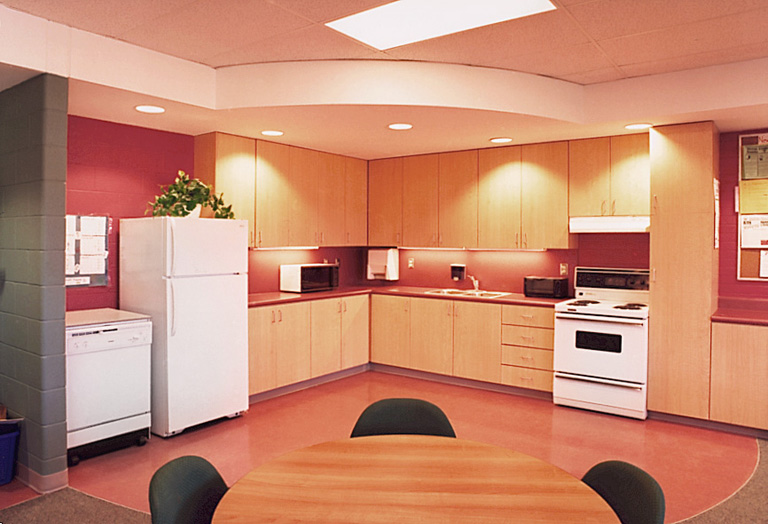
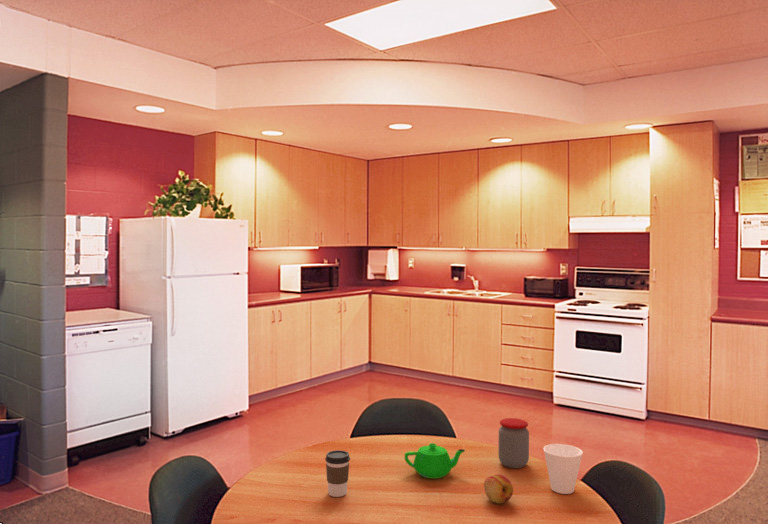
+ jar [497,417,530,469]
+ teapot [404,442,466,479]
+ fruit [483,473,514,505]
+ coffee cup [324,449,351,498]
+ cup [542,443,584,495]
